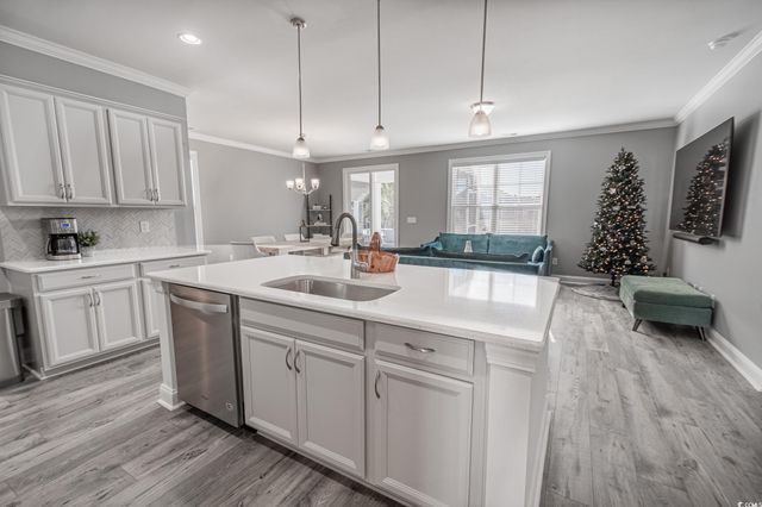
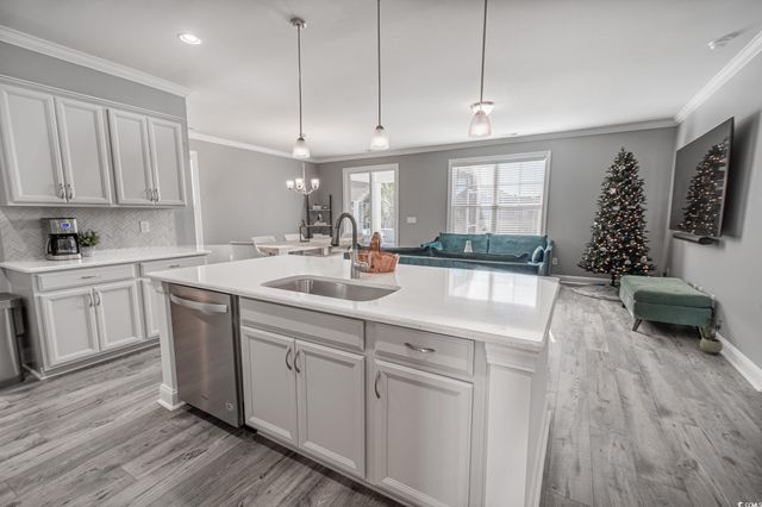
+ potted plant [698,314,724,356]
